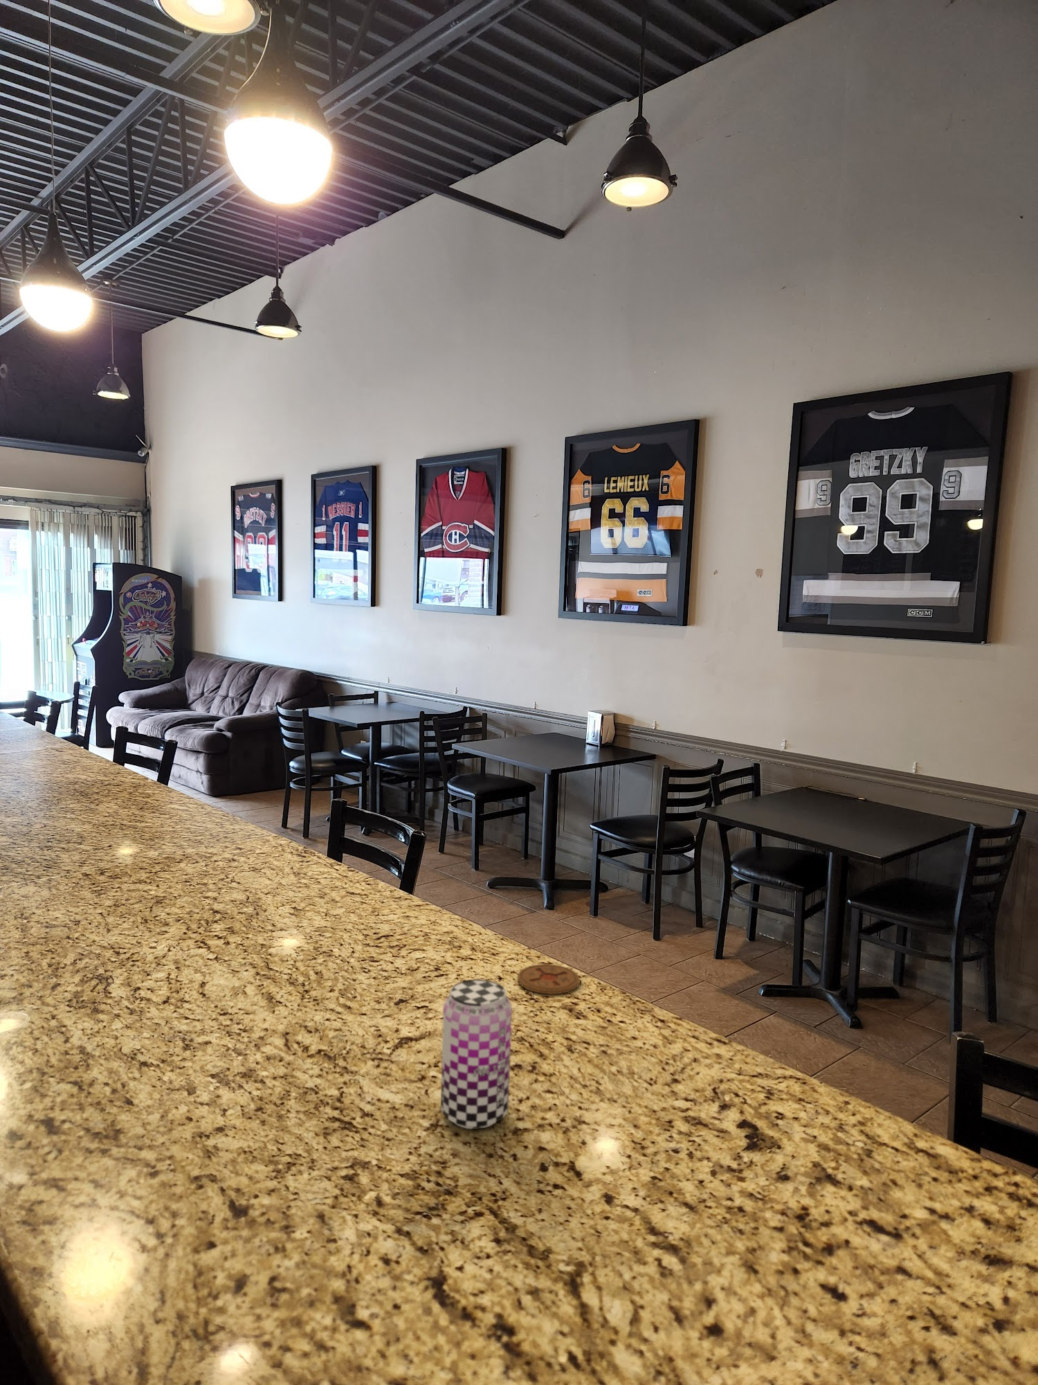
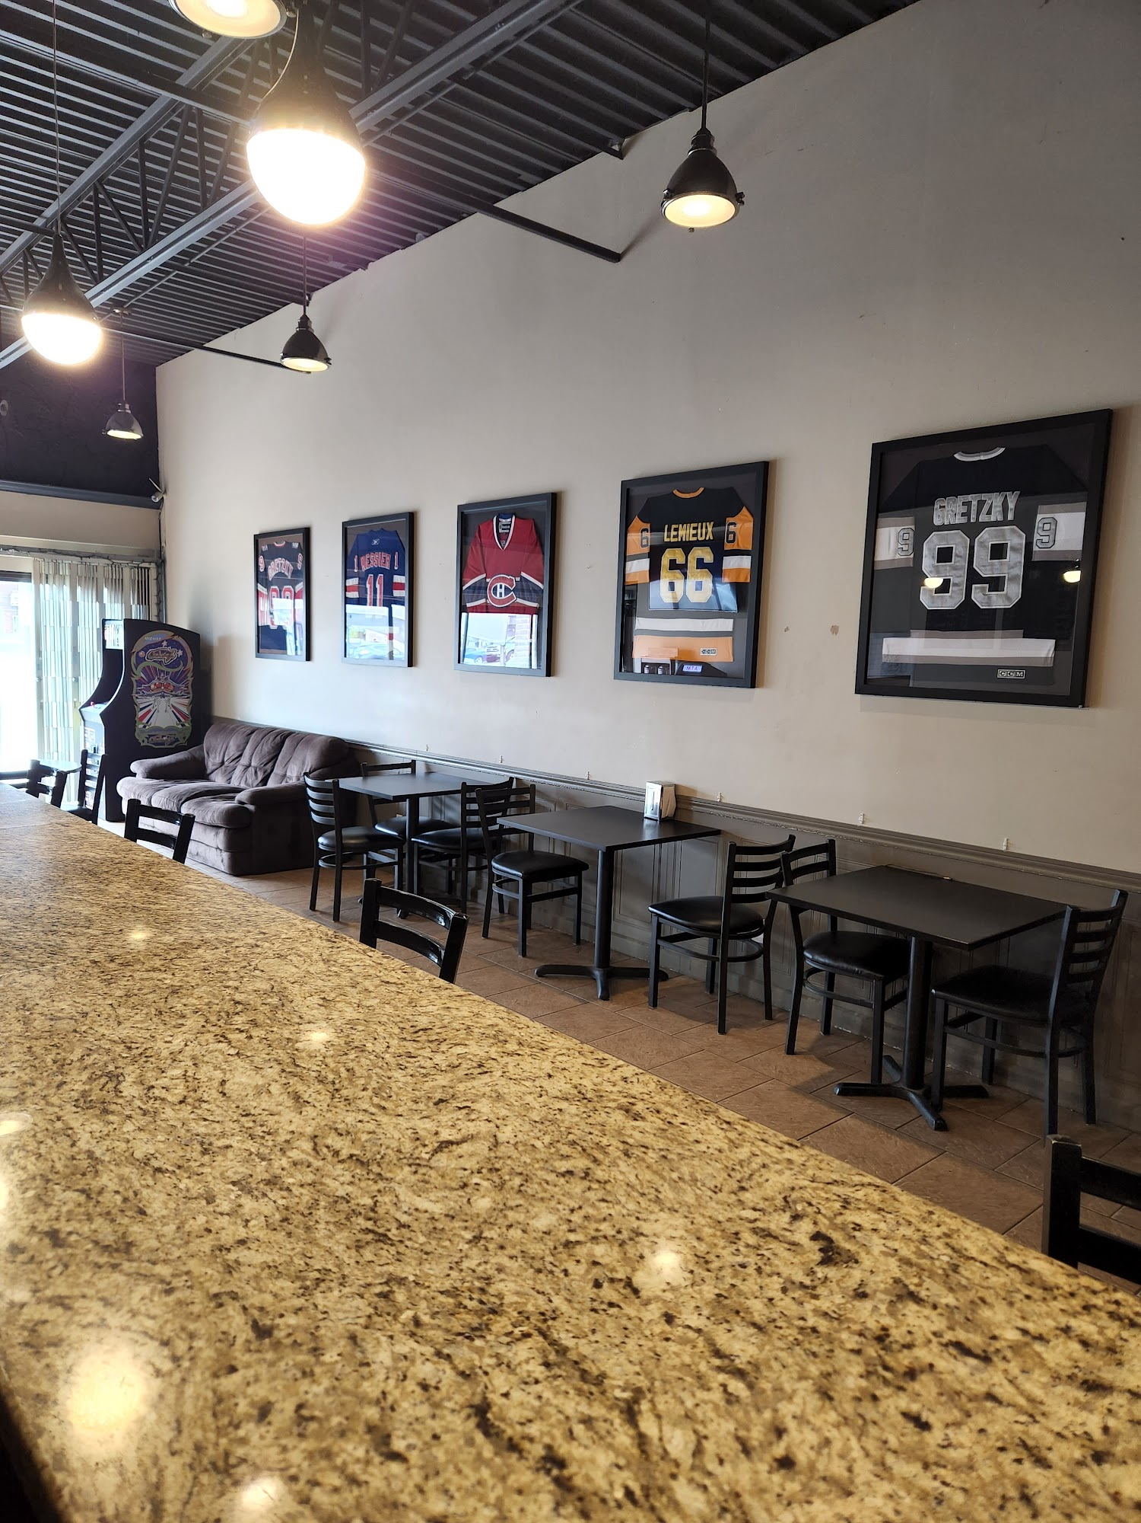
- coaster [517,963,580,995]
- beer can [440,978,512,1130]
